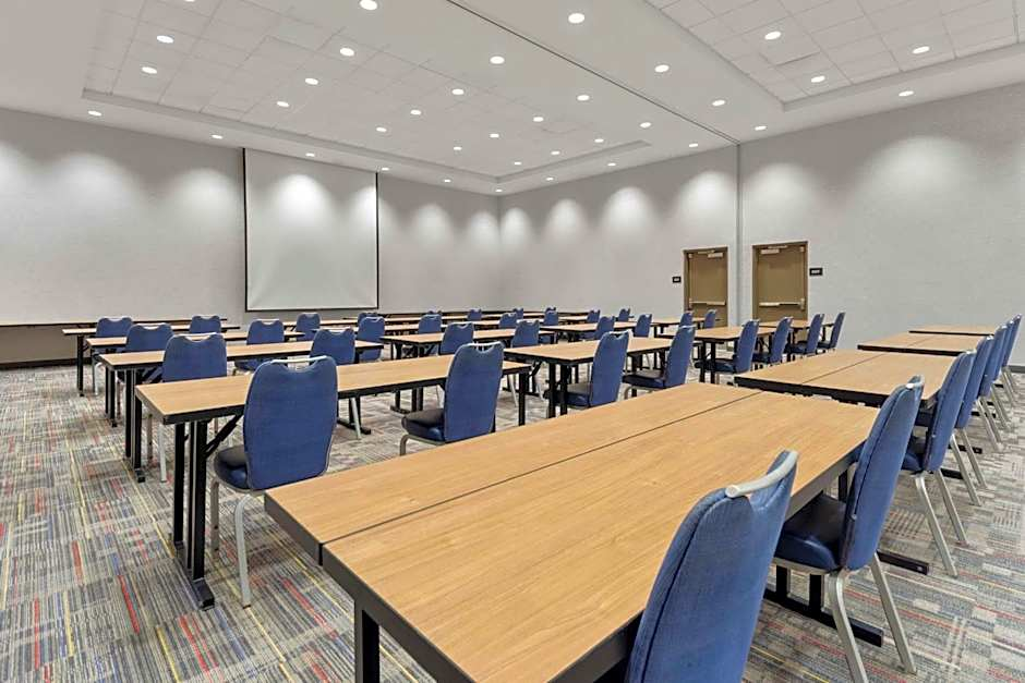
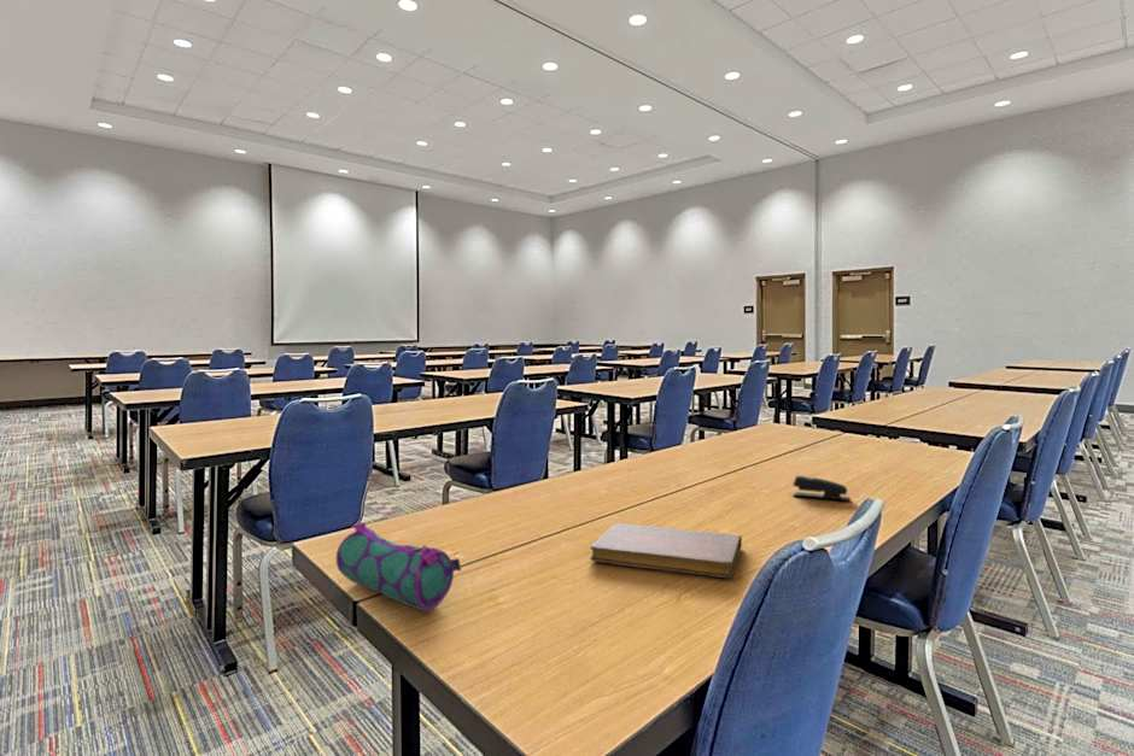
+ notebook [590,522,743,579]
+ pencil case [335,521,462,613]
+ stapler [791,474,852,502]
